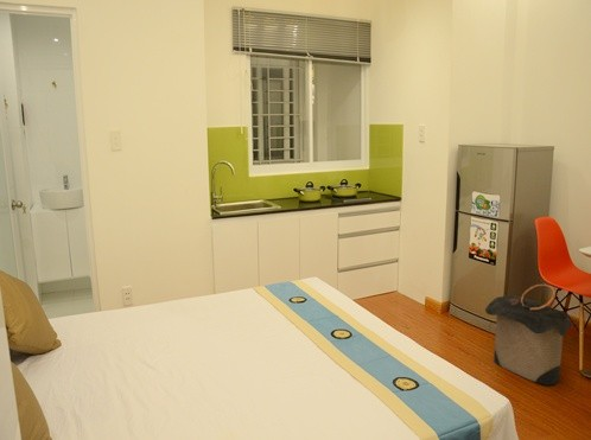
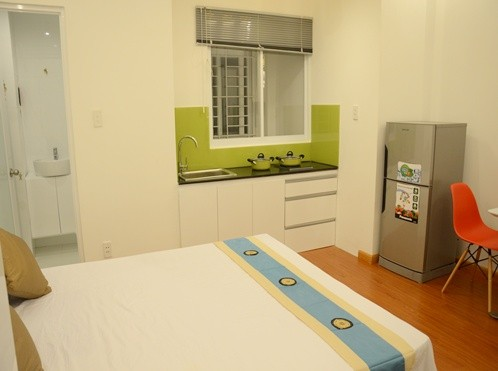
- laundry hamper [484,283,574,387]
